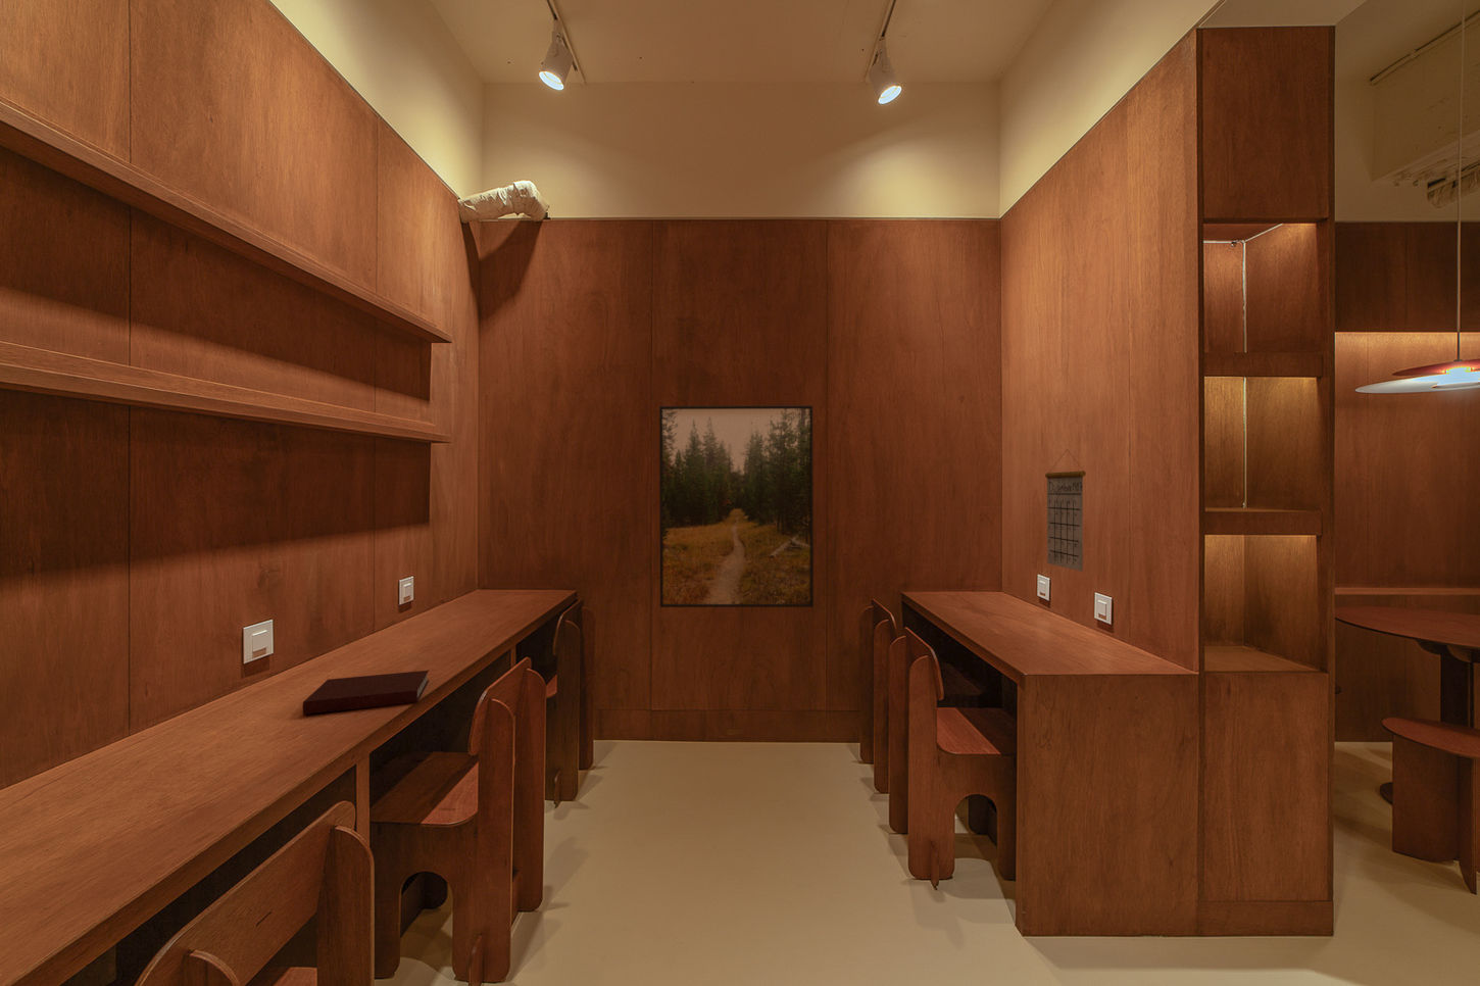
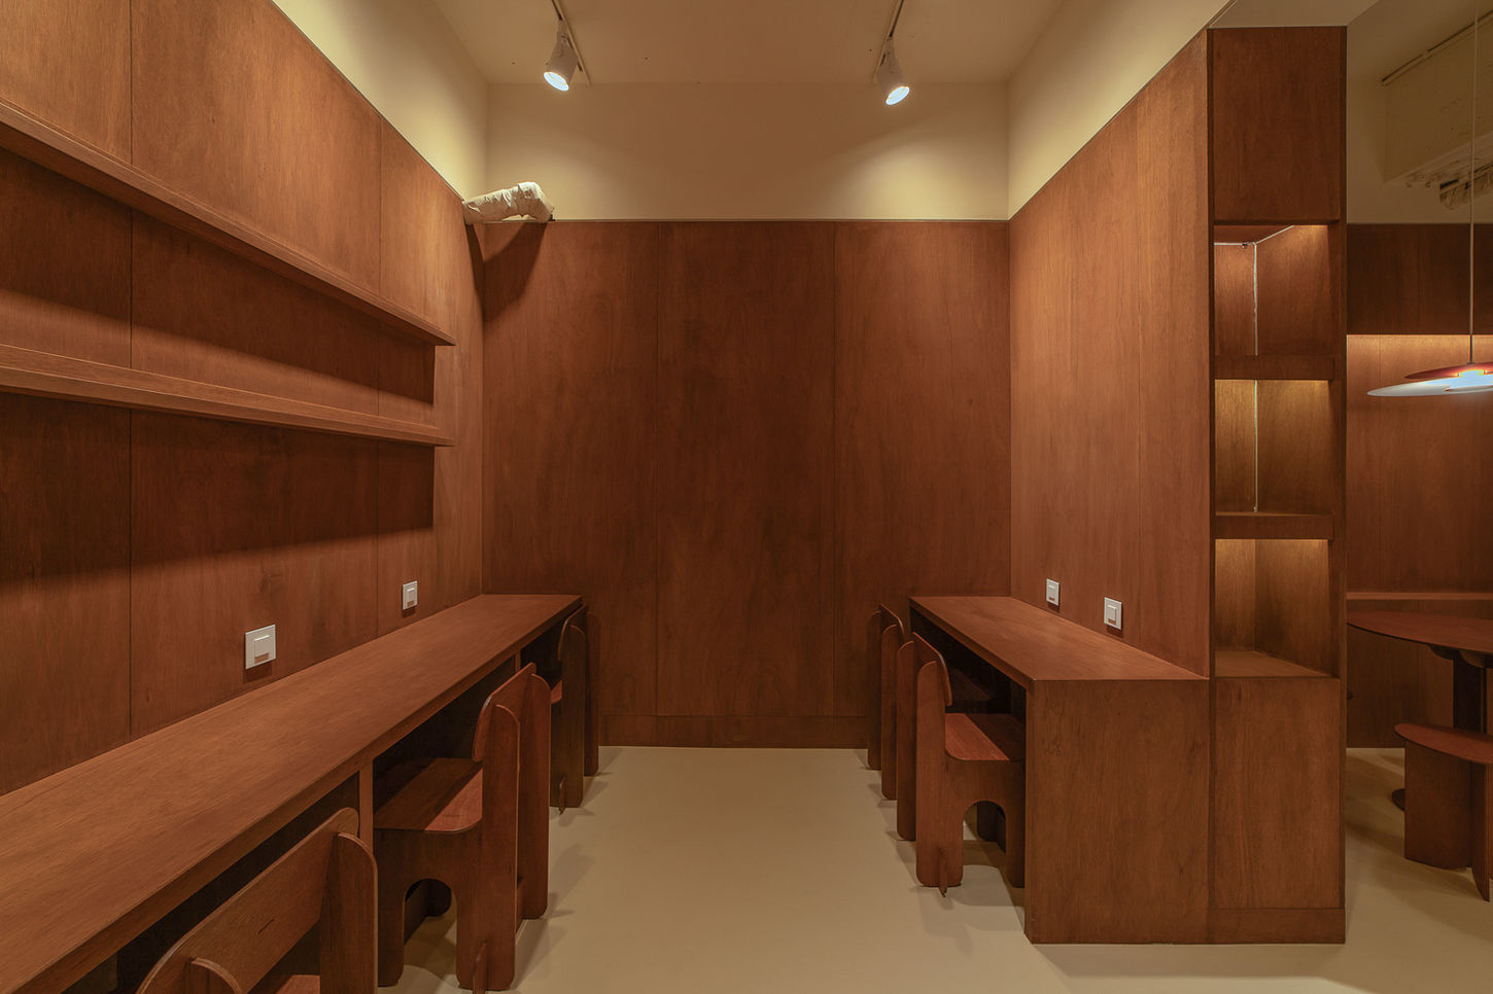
- calendar [1044,448,1087,572]
- notebook [303,669,430,715]
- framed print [658,404,814,609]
